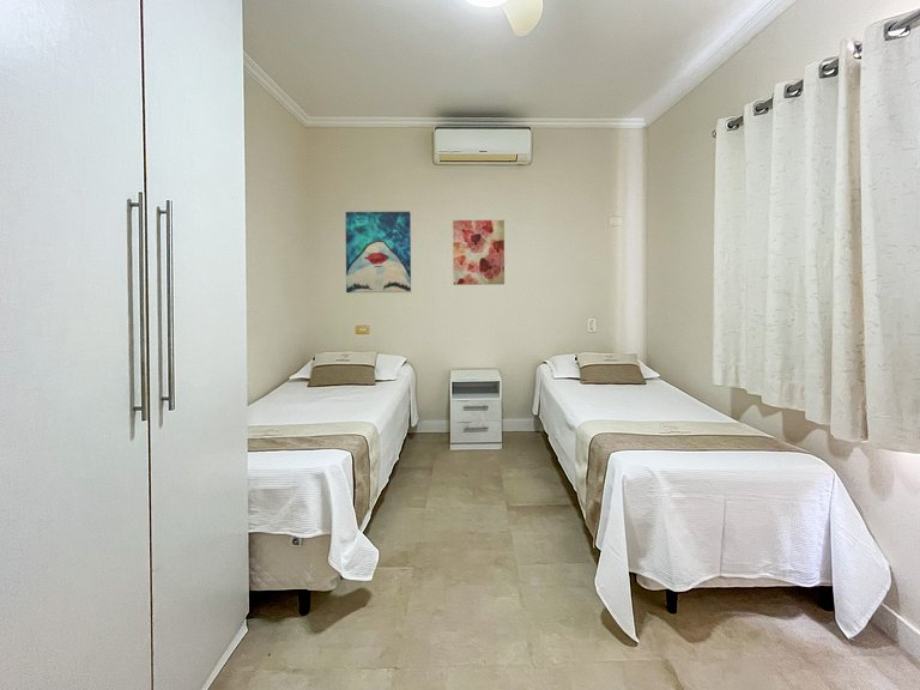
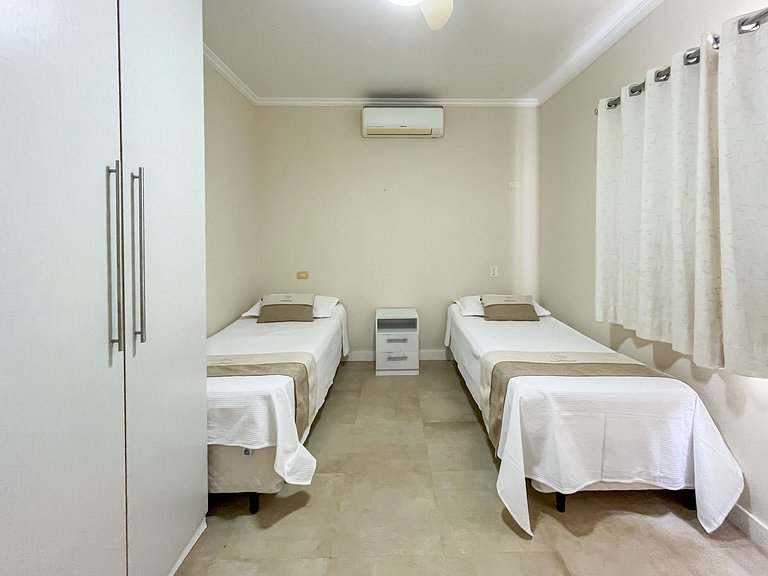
- wall art [345,211,412,293]
- wall art [452,219,506,286]
